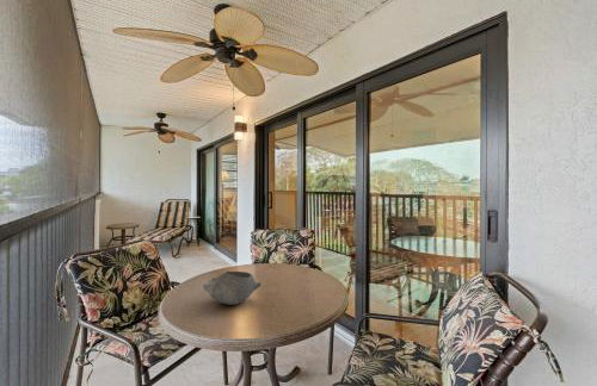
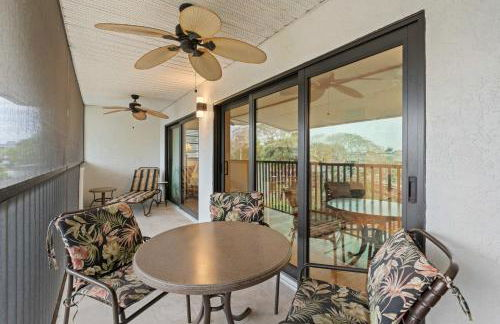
- bowl [202,270,263,306]
